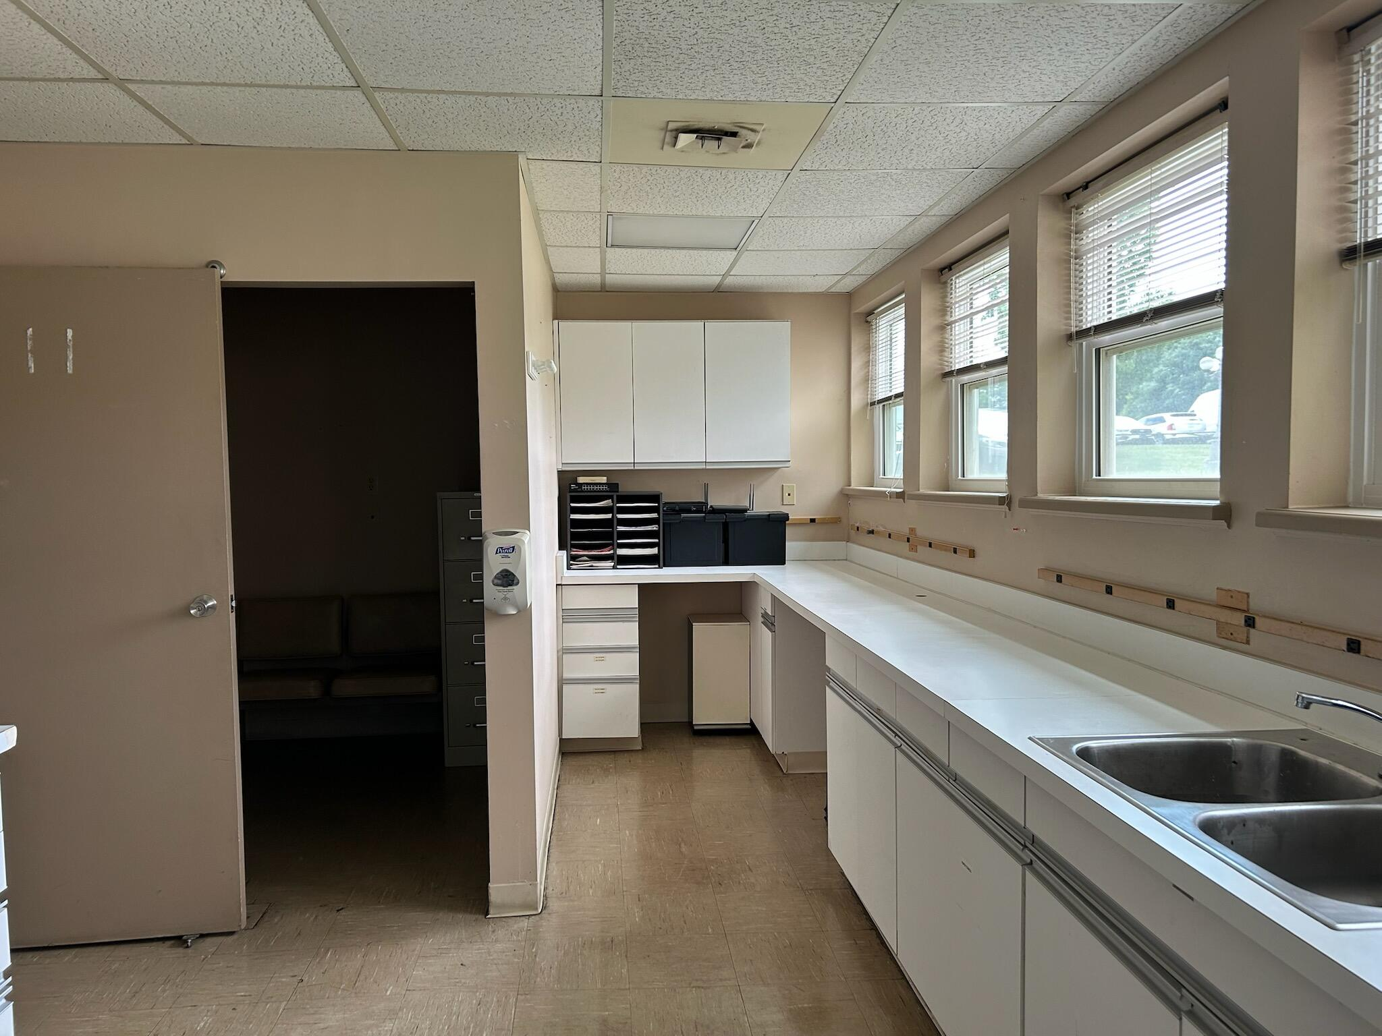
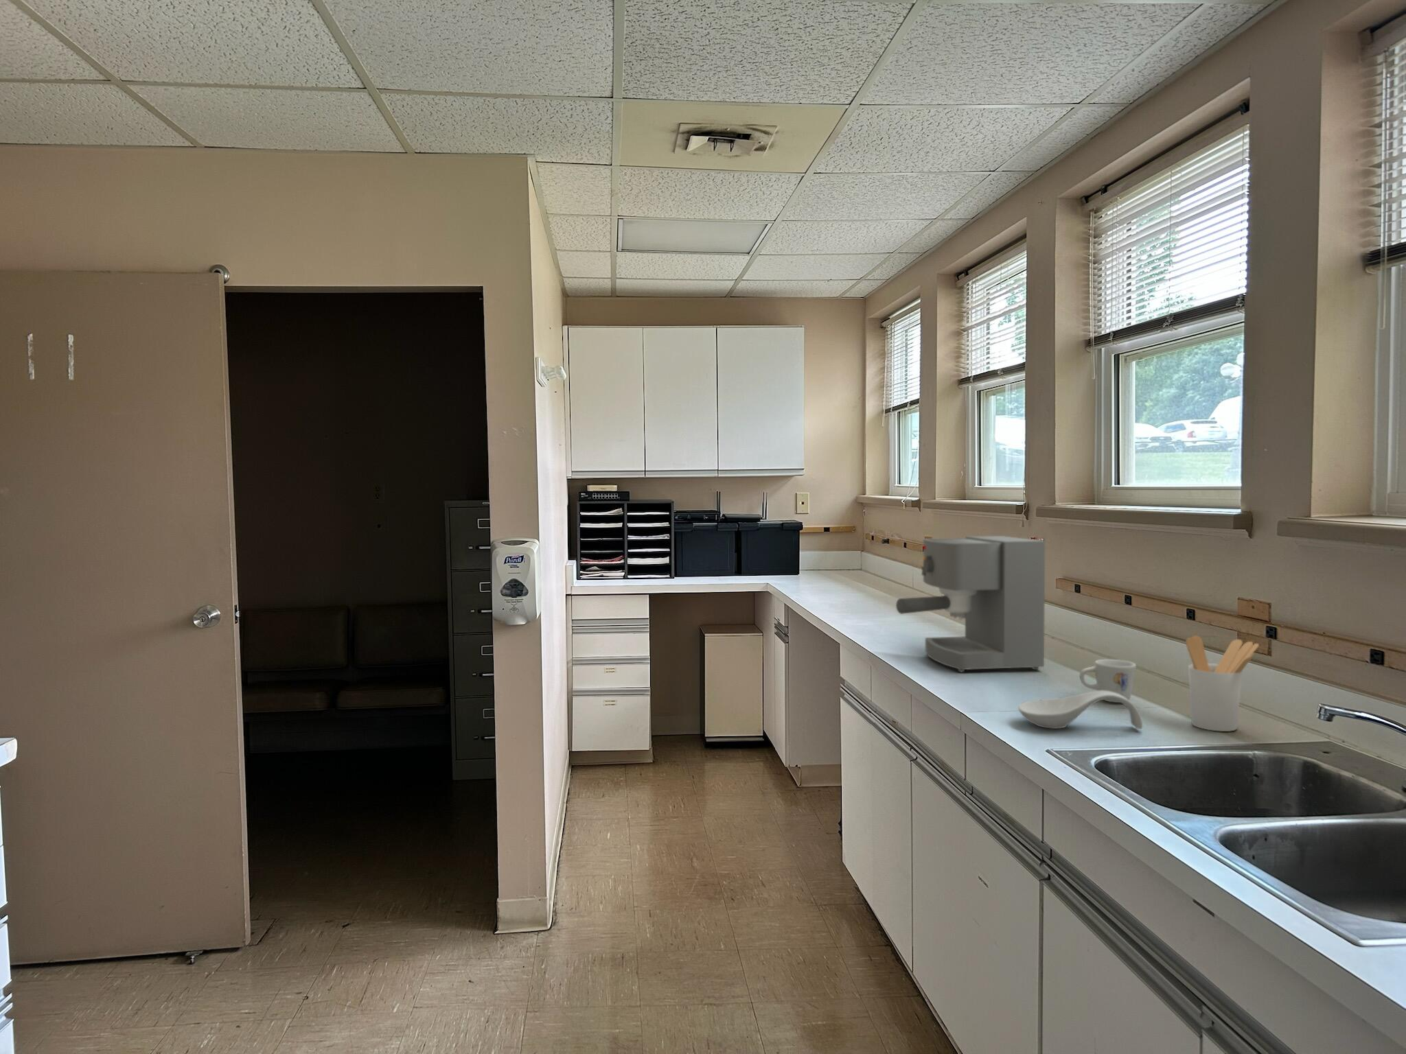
+ spoon rest [1017,691,1143,730]
+ utensil holder [1185,634,1260,732]
+ coffee maker [896,535,1045,672]
+ mug [1079,659,1137,703]
